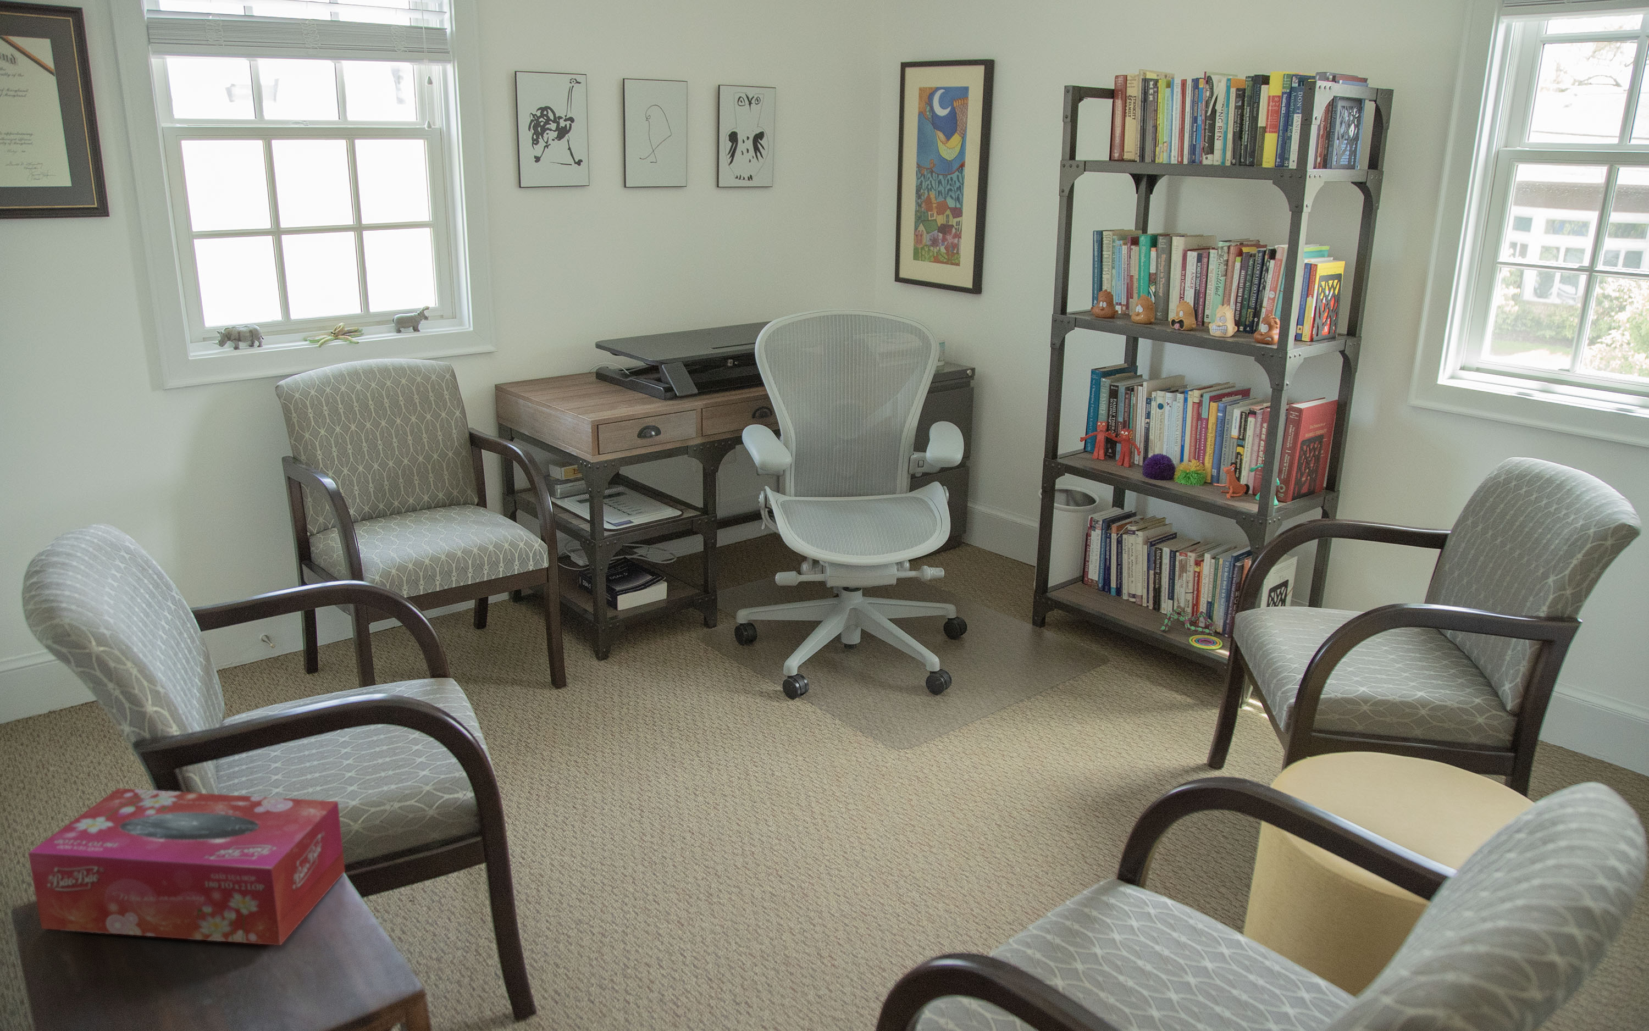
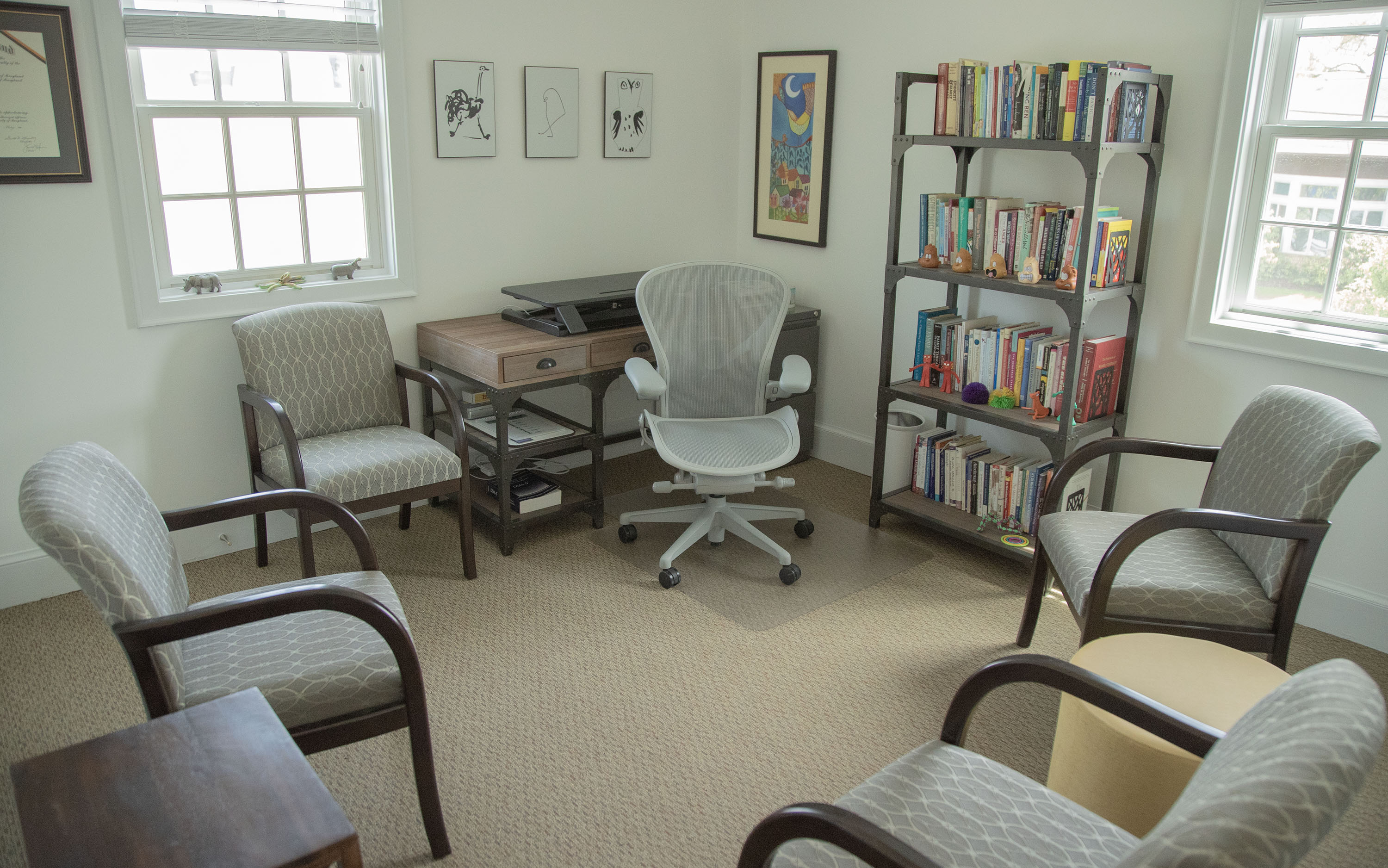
- tissue box [27,788,346,945]
